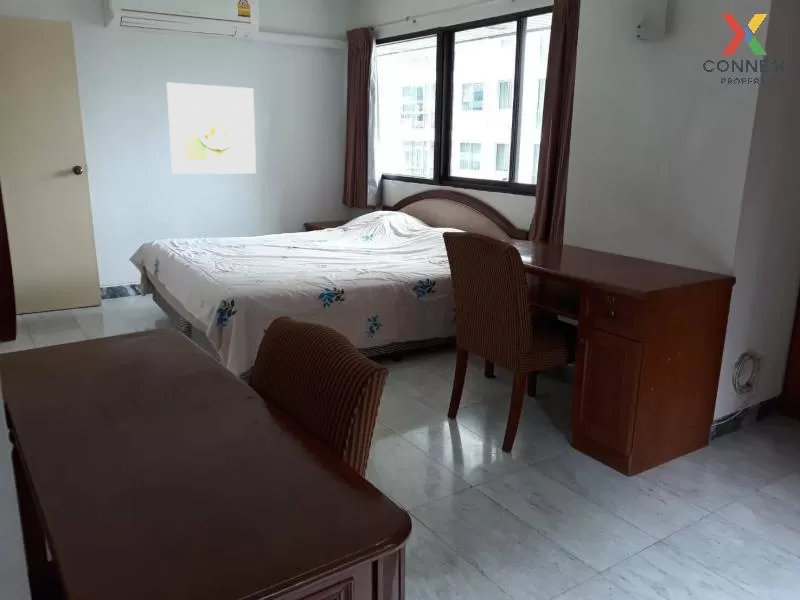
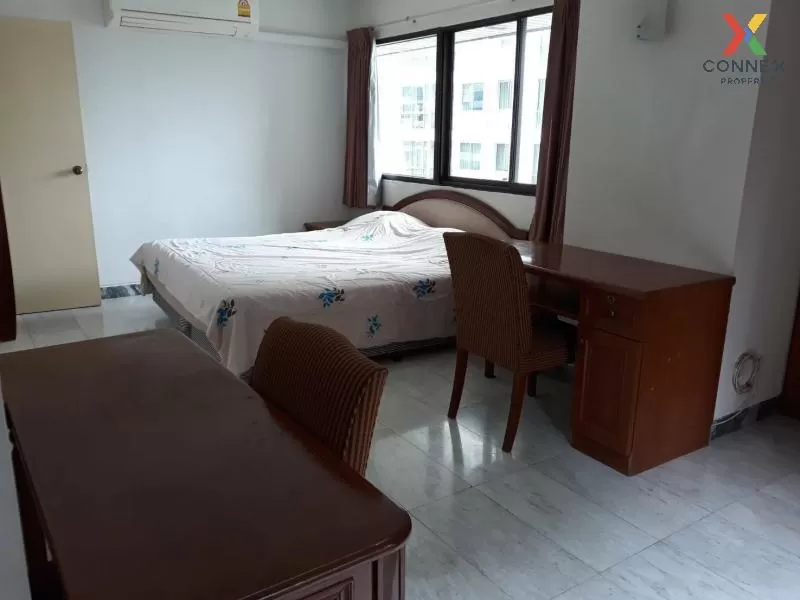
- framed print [166,81,257,175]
